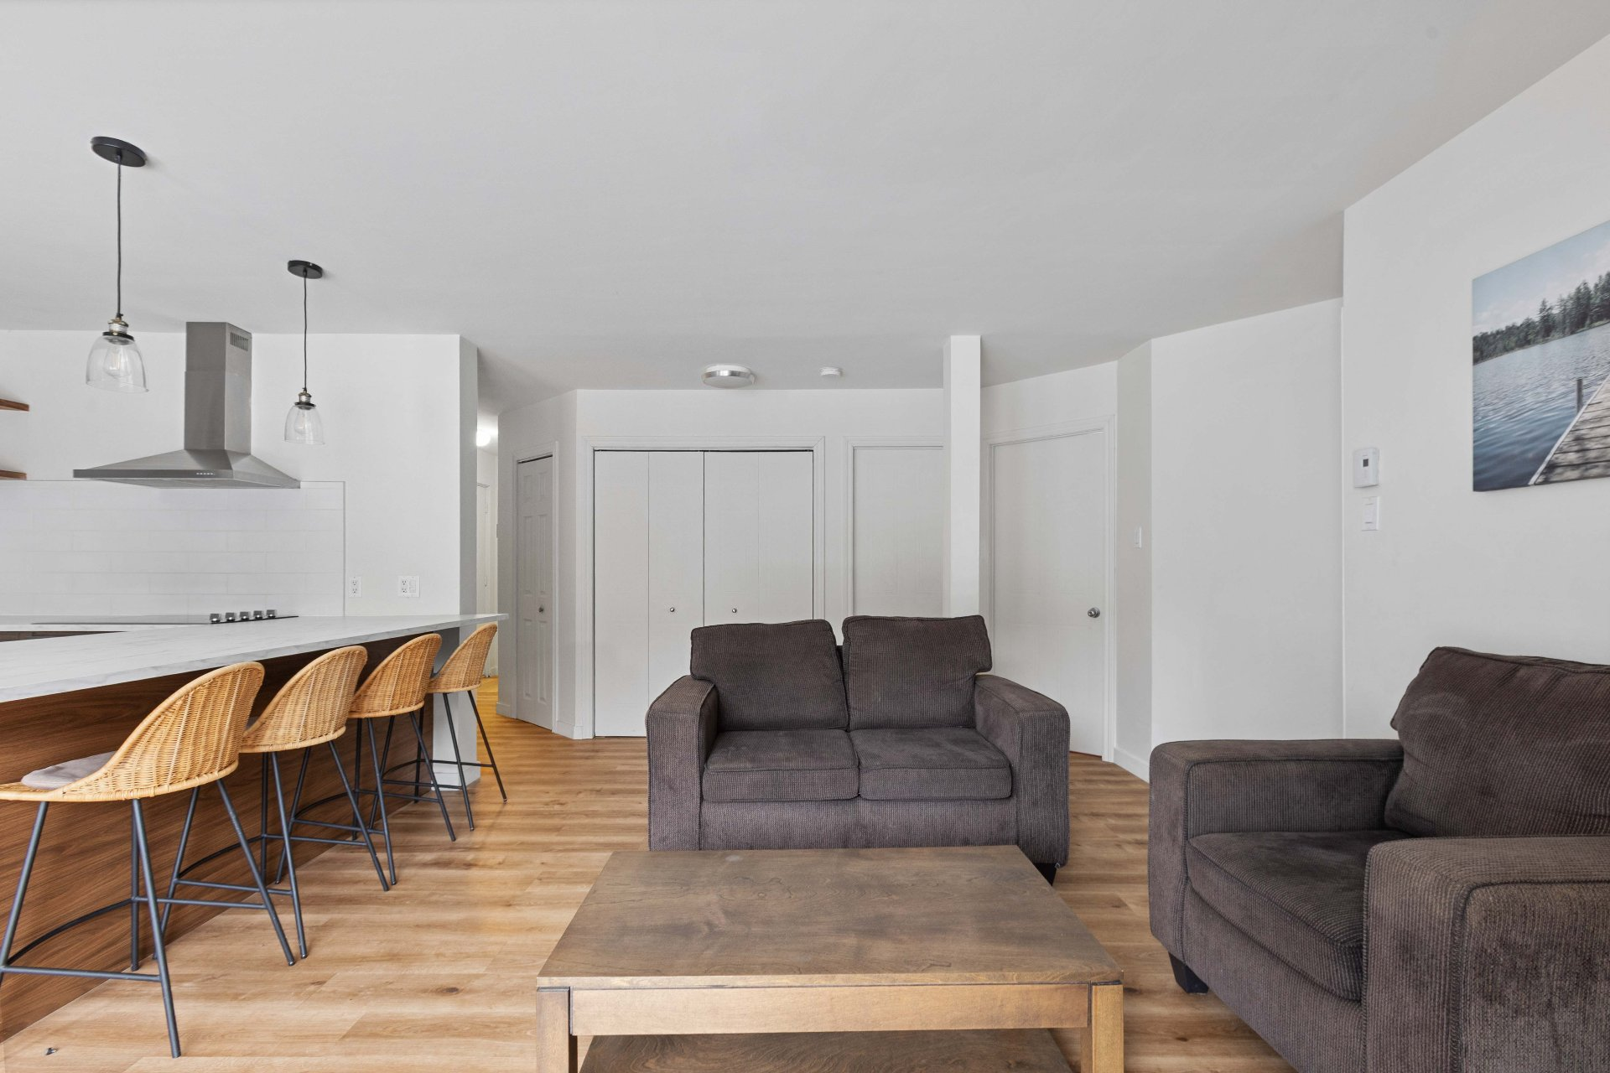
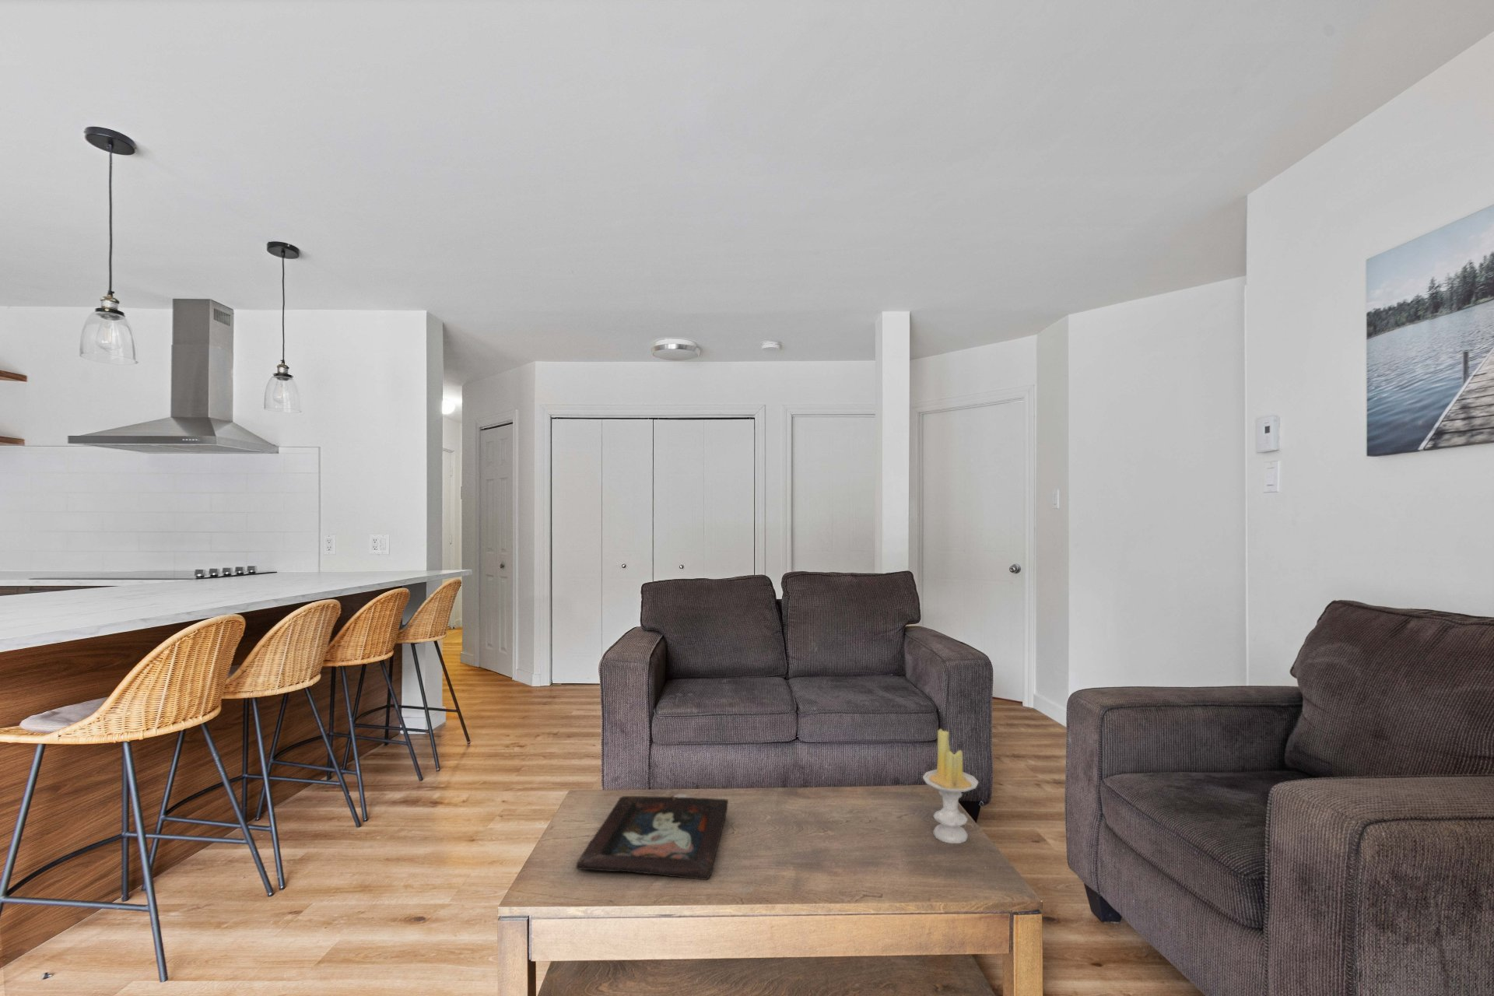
+ candle [923,728,979,844]
+ decorative tray [576,795,729,880]
